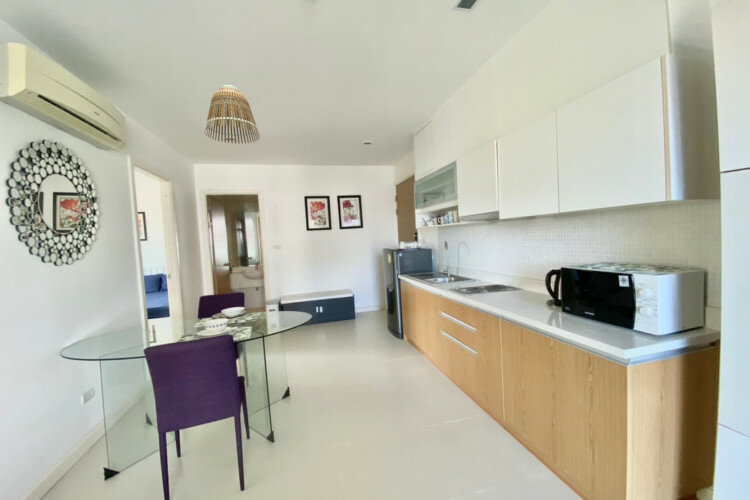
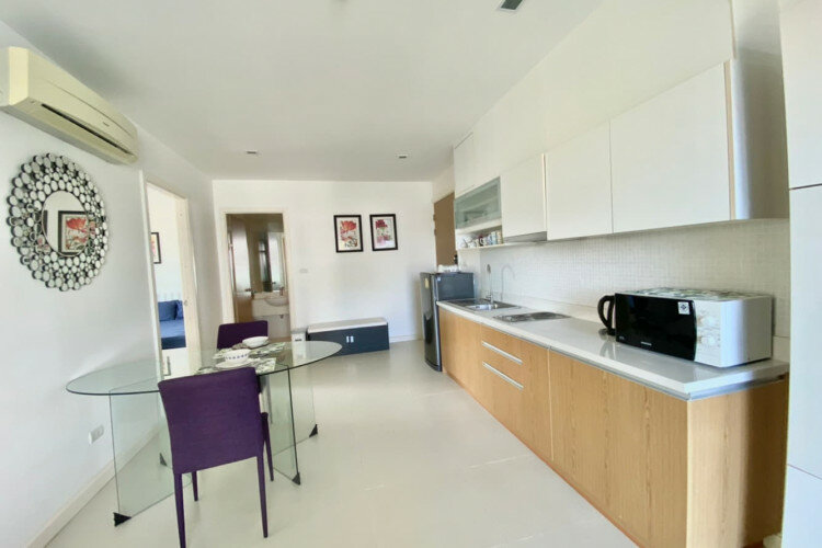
- lamp shade [203,84,261,145]
